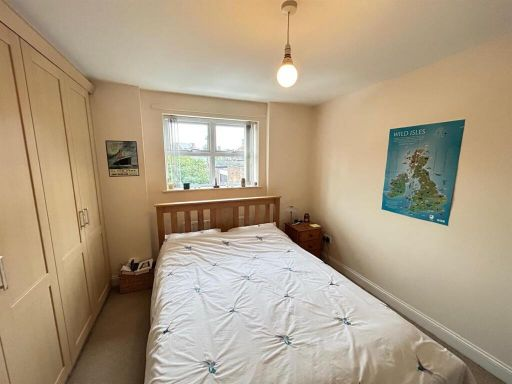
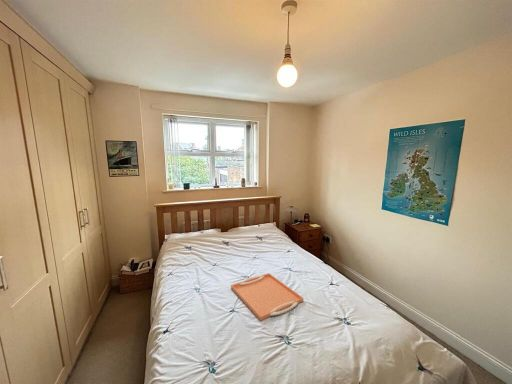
+ serving tray [230,272,305,322]
